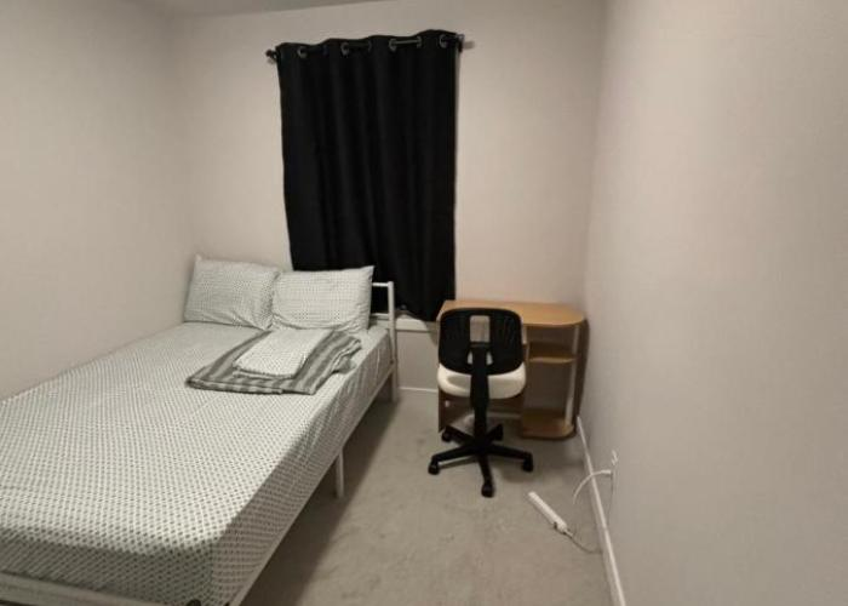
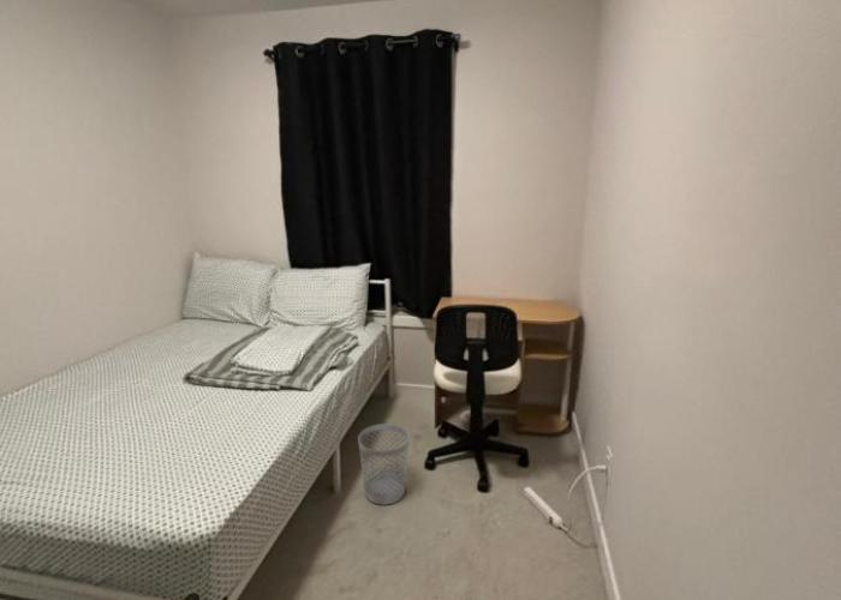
+ wastebasket [357,422,411,506]
